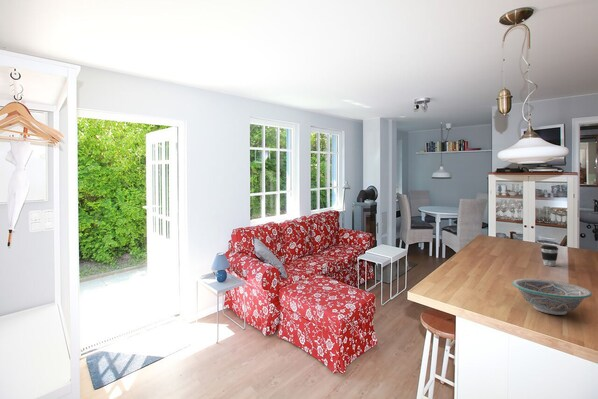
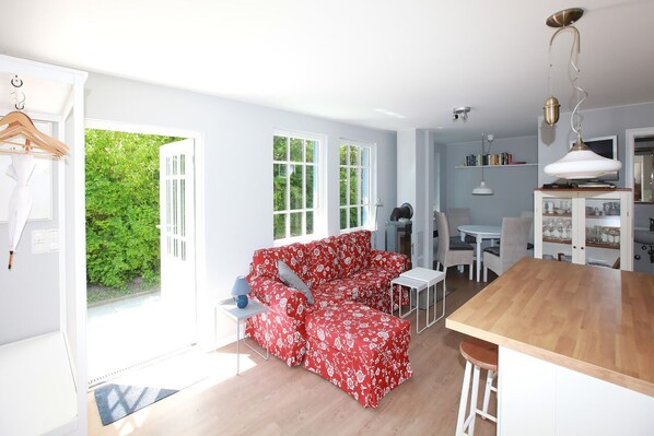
- bowl [511,278,593,316]
- coffee cup [540,244,559,267]
